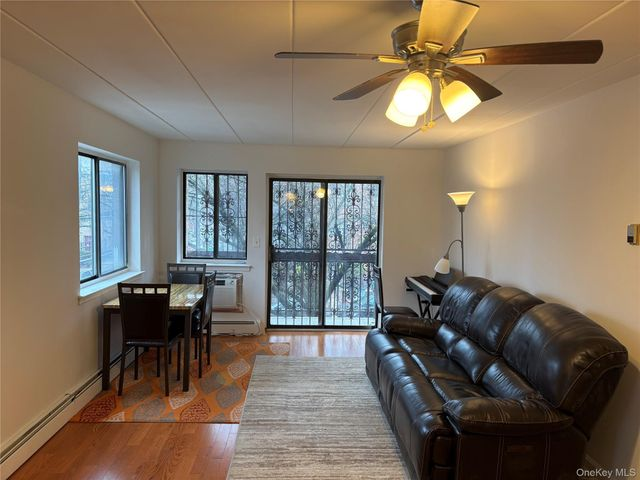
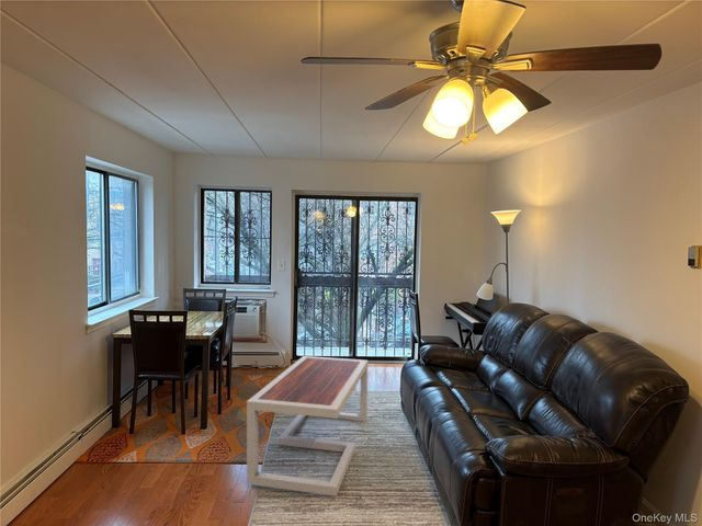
+ coffee table [246,355,369,498]
